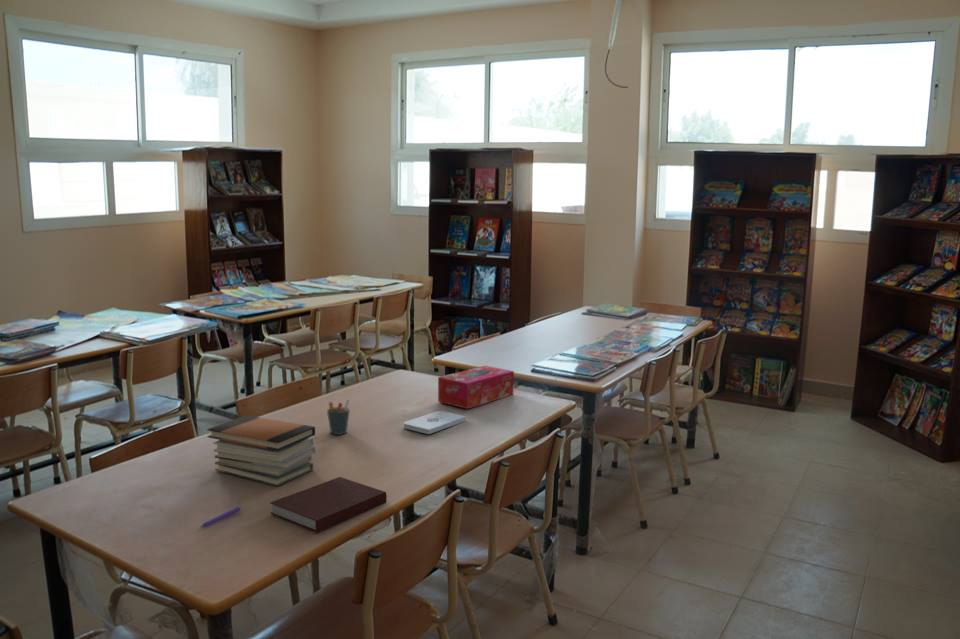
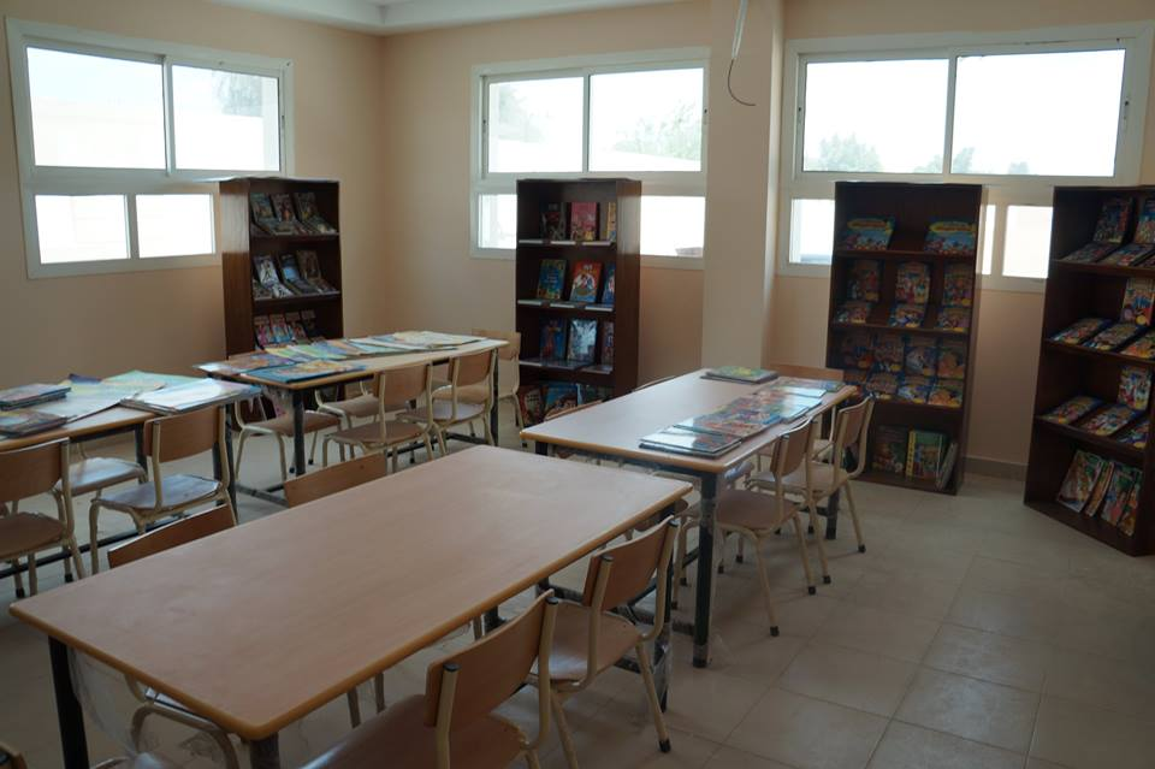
- pen [198,506,243,529]
- notebook [269,476,388,533]
- book stack [206,414,317,487]
- notepad [402,410,467,435]
- tissue box [437,365,515,410]
- pen holder [326,398,351,436]
